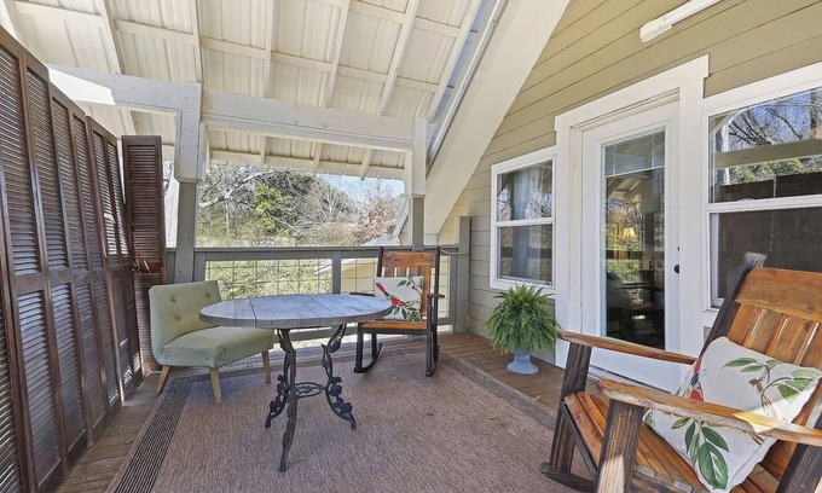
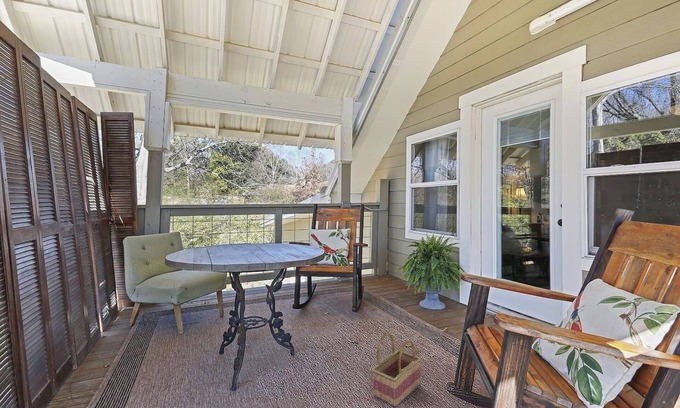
+ basket [371,332,422,408]
